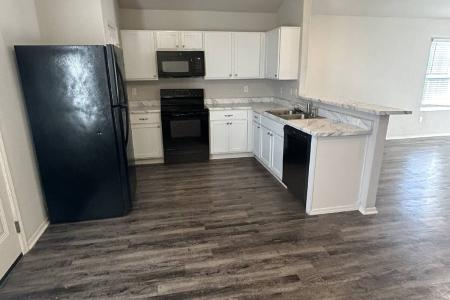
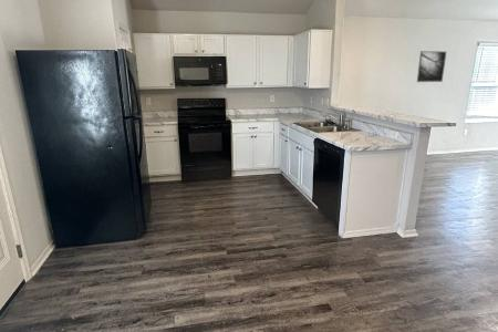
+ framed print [416,50,448,83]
